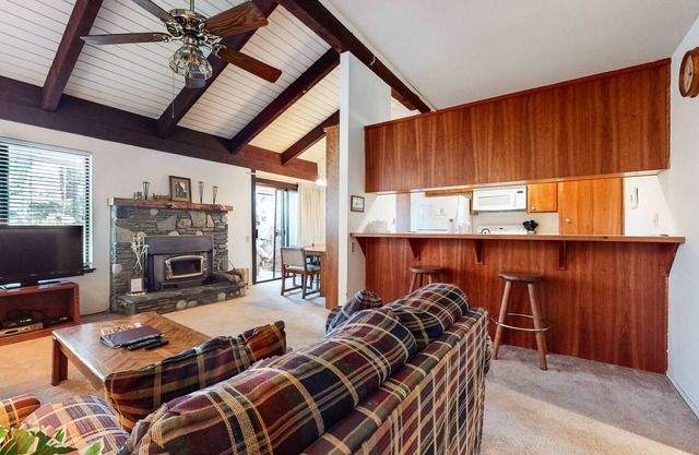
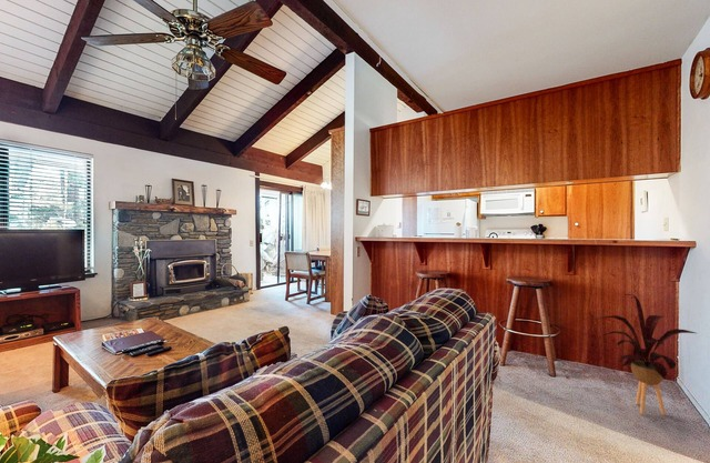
+ house plant [594,293,697,416]
